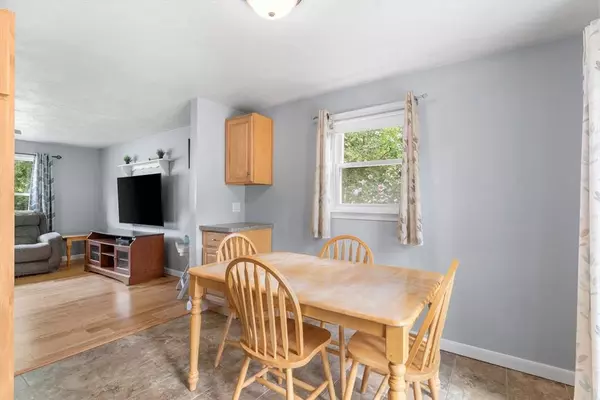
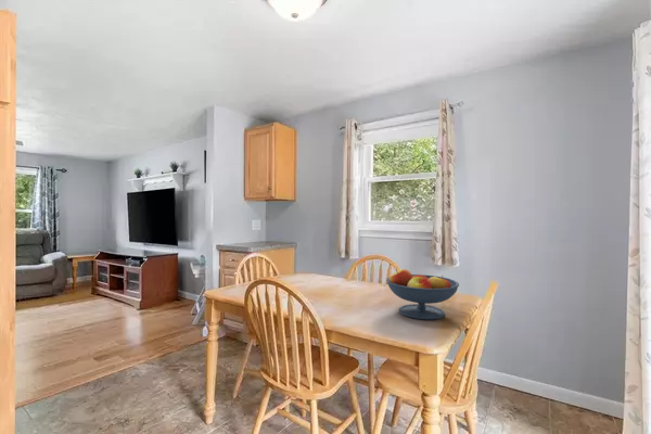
+ fruit bowl [385,268,460,321]
